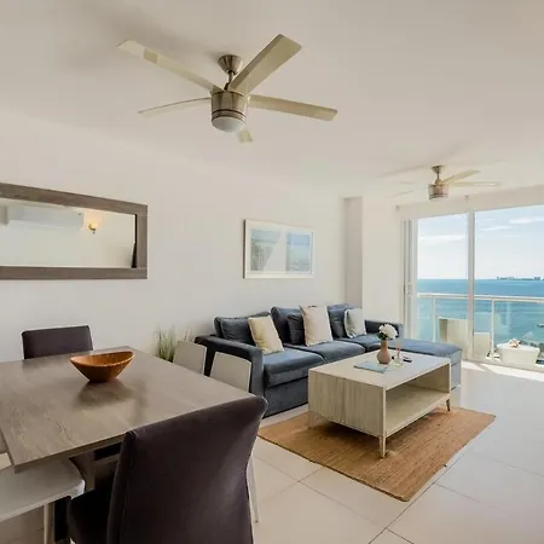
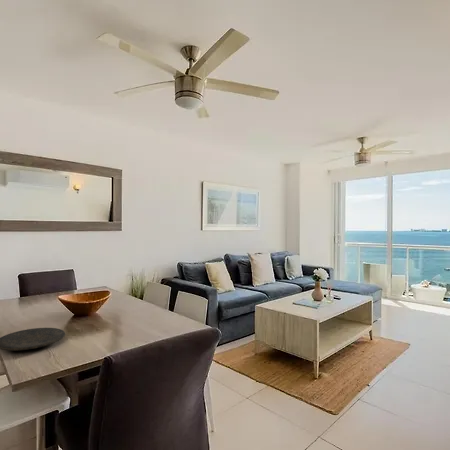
+ plate [0,327,66,352]
